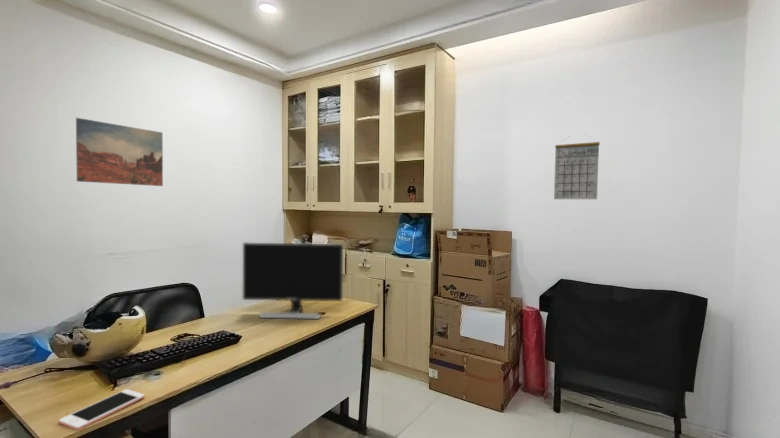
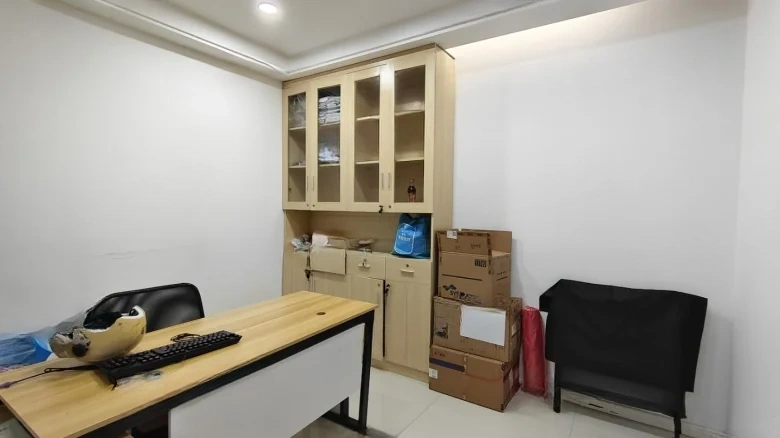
- calendar [553,134,601,200]
- wall art [75,117,164,187]
- monitor [242,241,344,320]
- cell phone [58,388,145,431]
